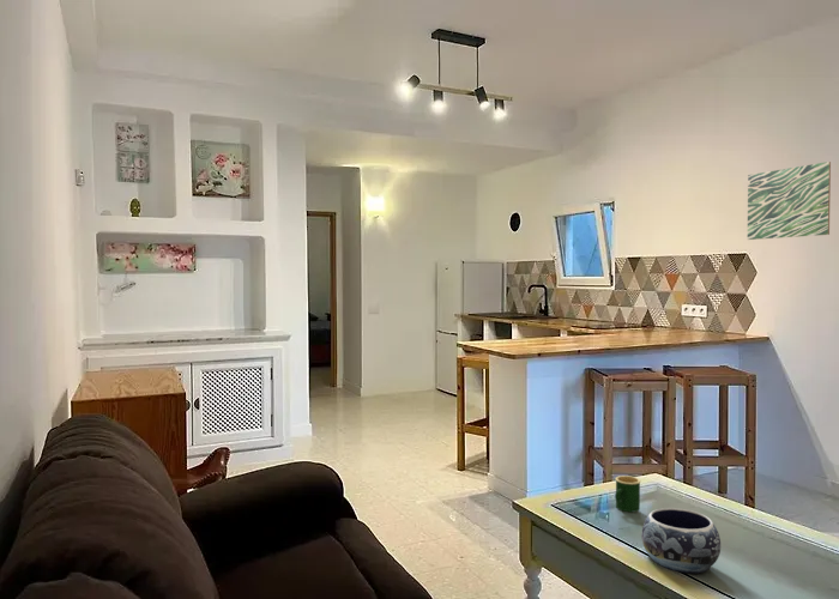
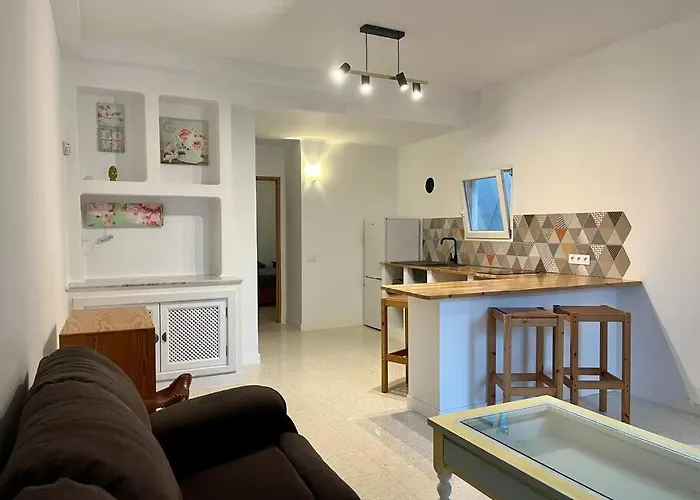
- decorative bowl [641,507,722,575]
- mug [614,474,641,513]
- wall art [746,161,832,241]
